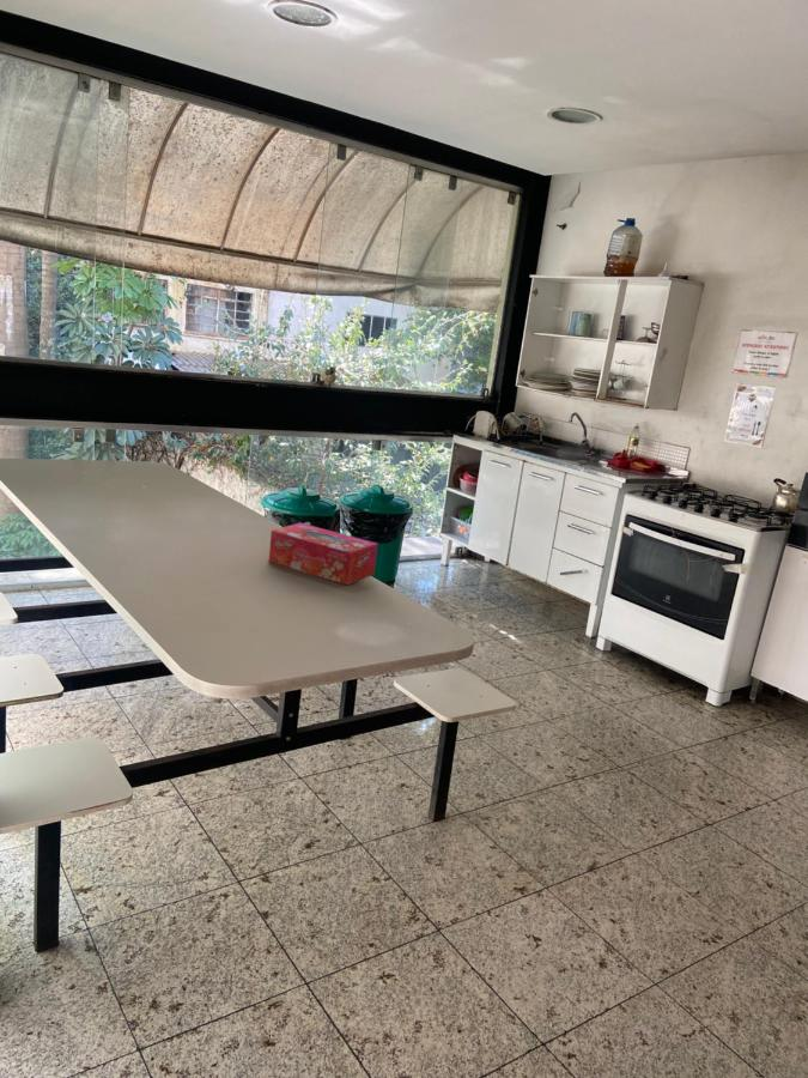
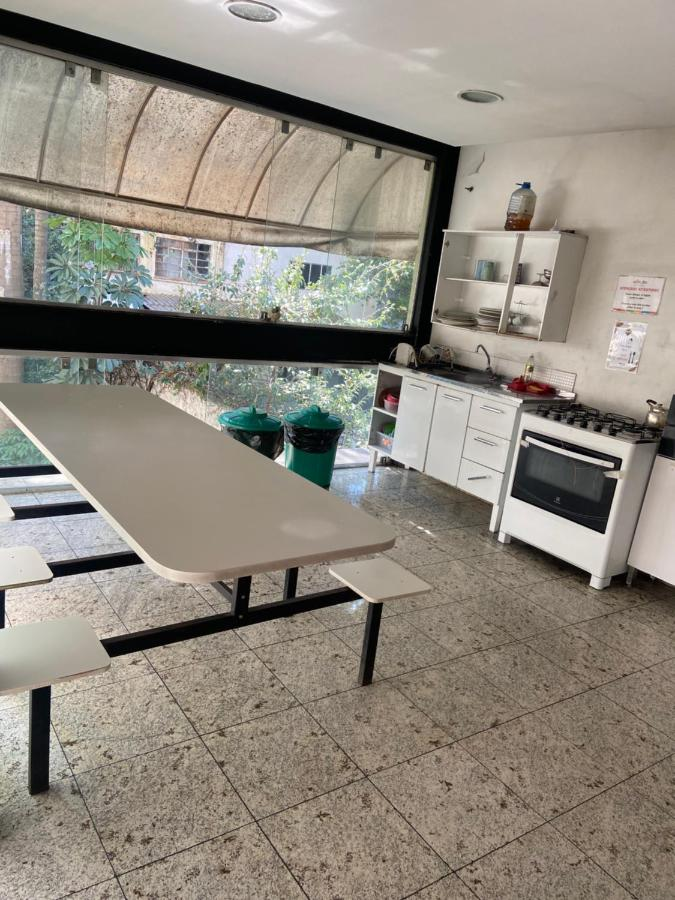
- tissue box [268,522,379,586]
